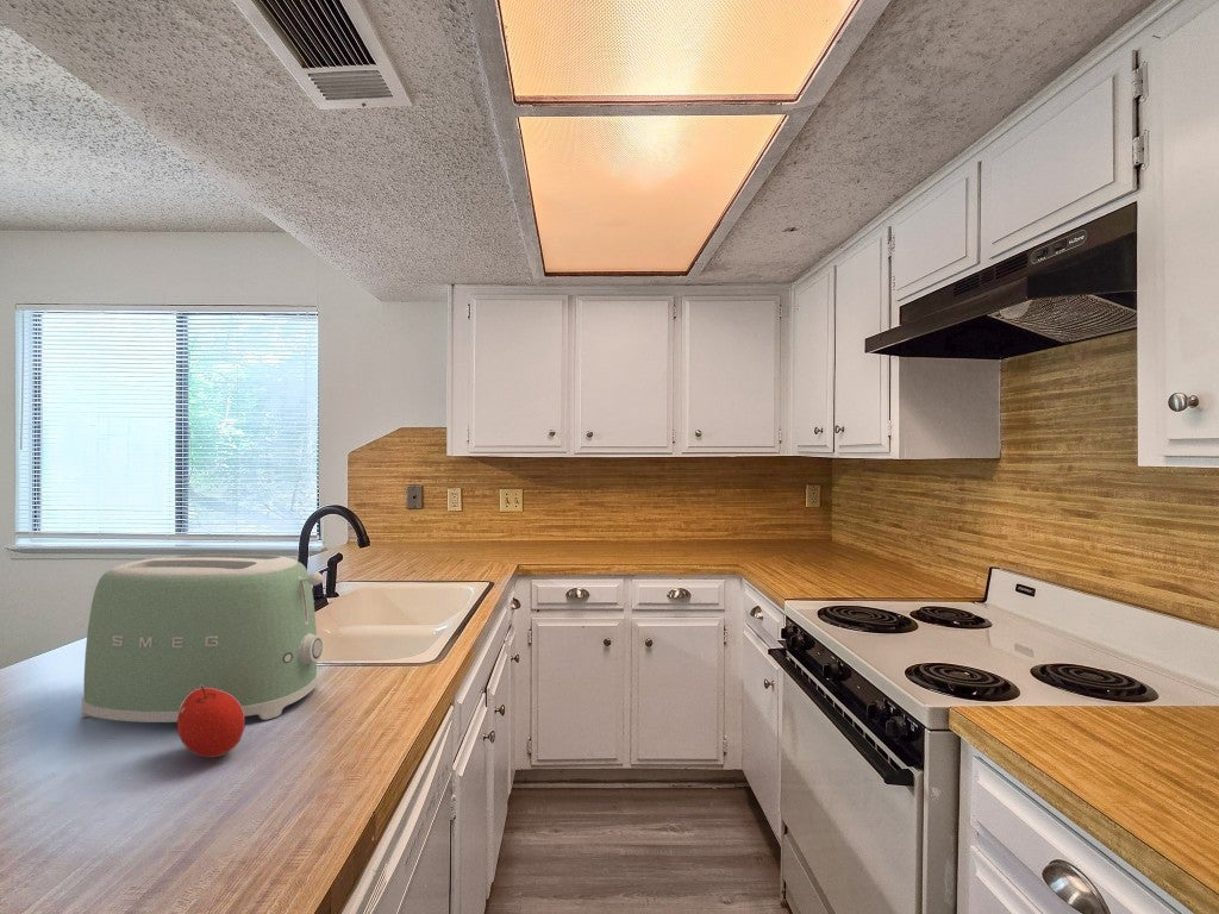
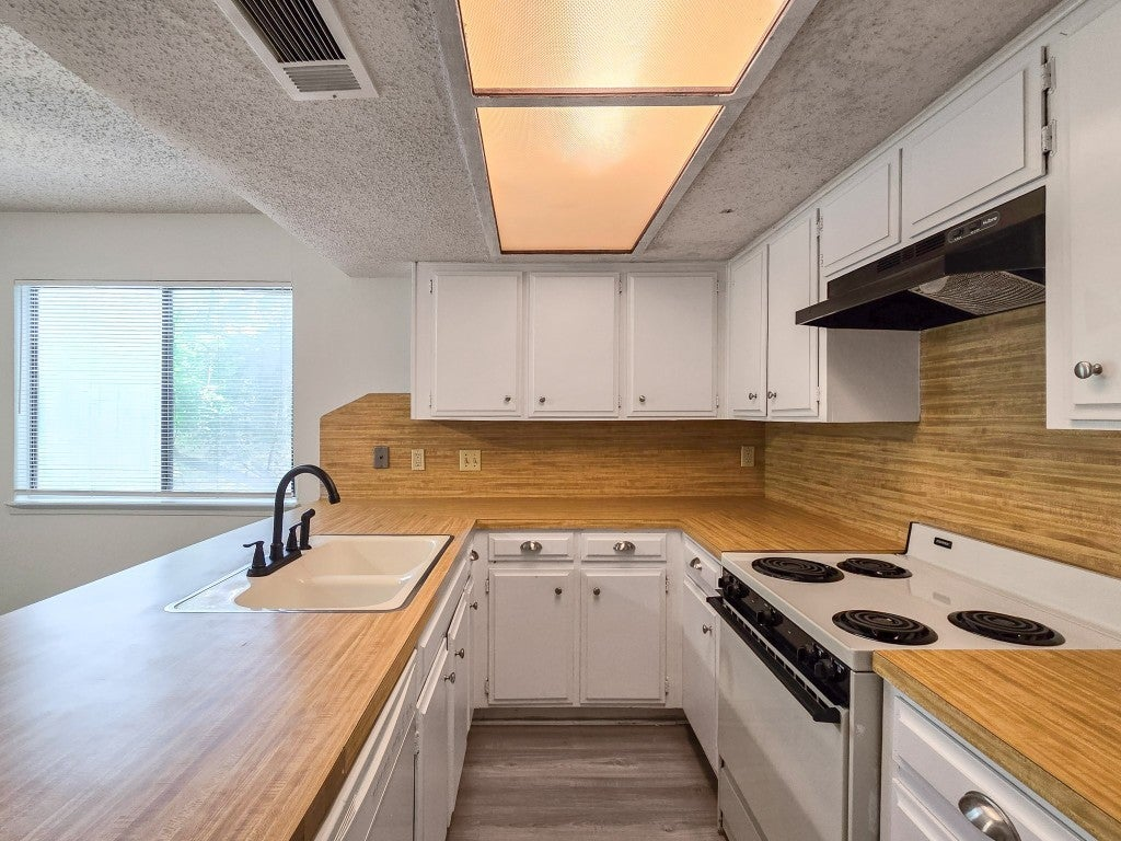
- fruit [176,684,246,759]
- toaster [81,553,324,724]
